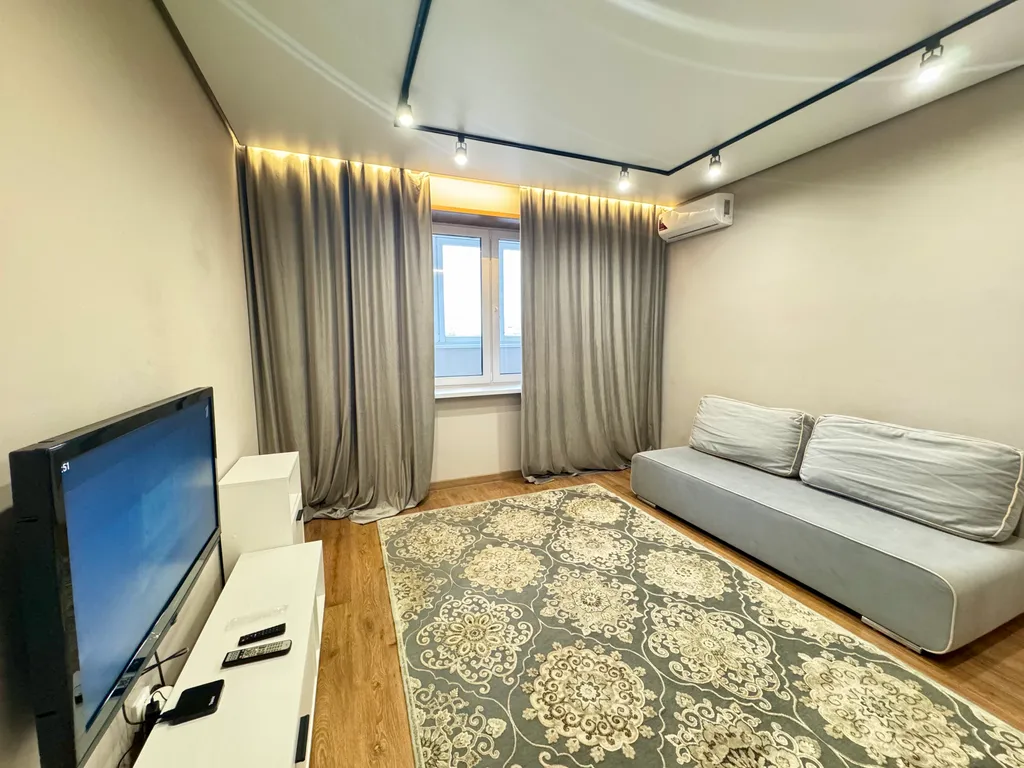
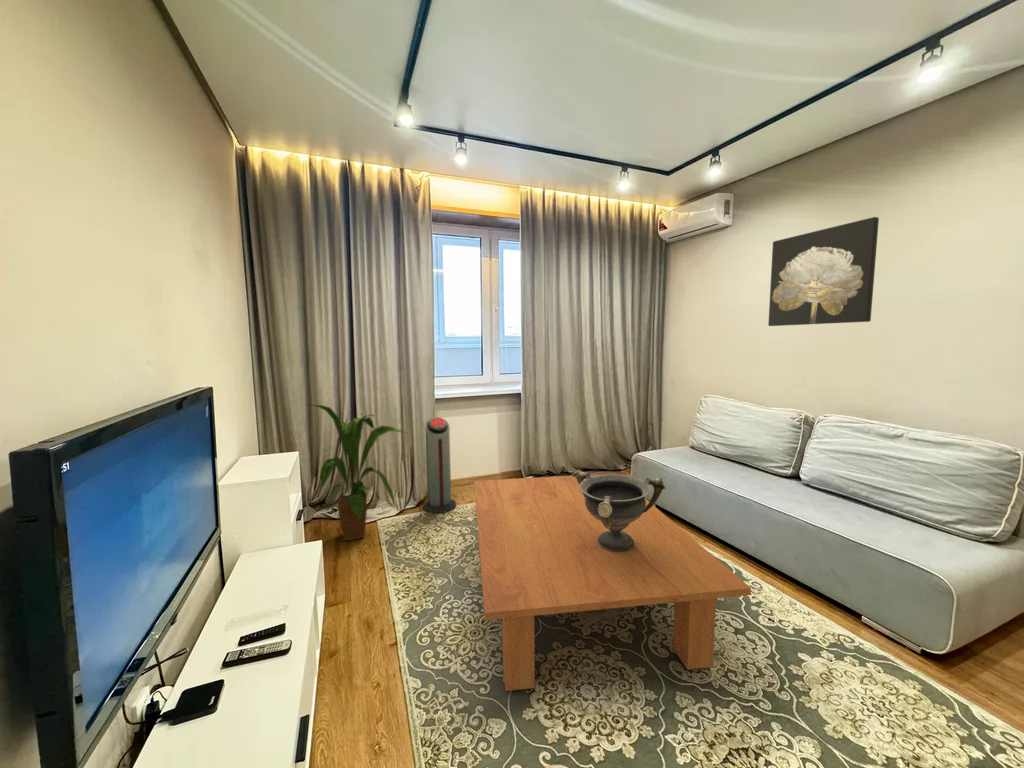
+ house plant [306,404,408,542]
+ decorative bowl [571,469,667,552]
+ coffee table [473,472,752,692]
+ wall art [767,216,880,327]
+ air purifier [422,416,457,514]
